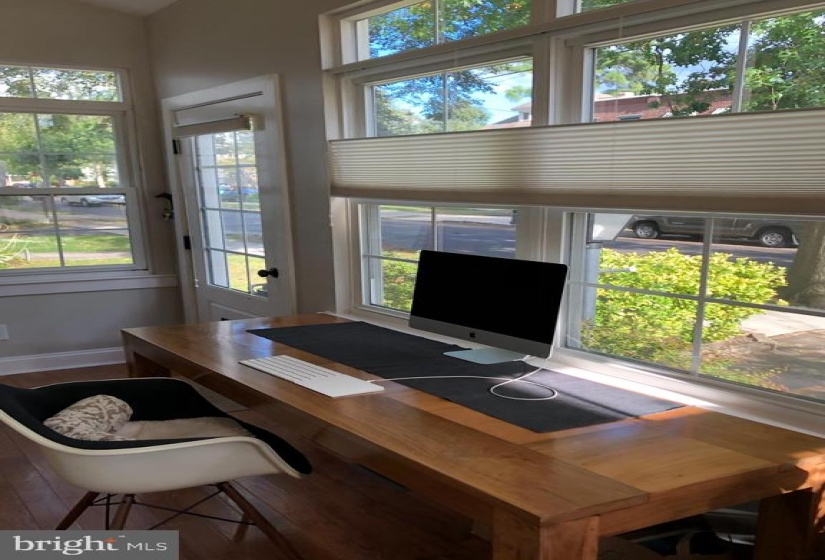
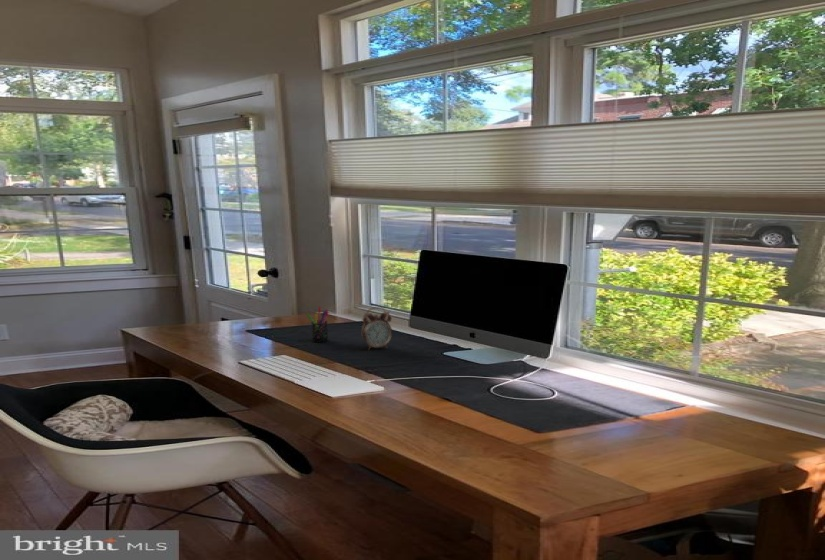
+ alarm clock [360,306,393,351]
+ pen holder [306,306,330,344]
